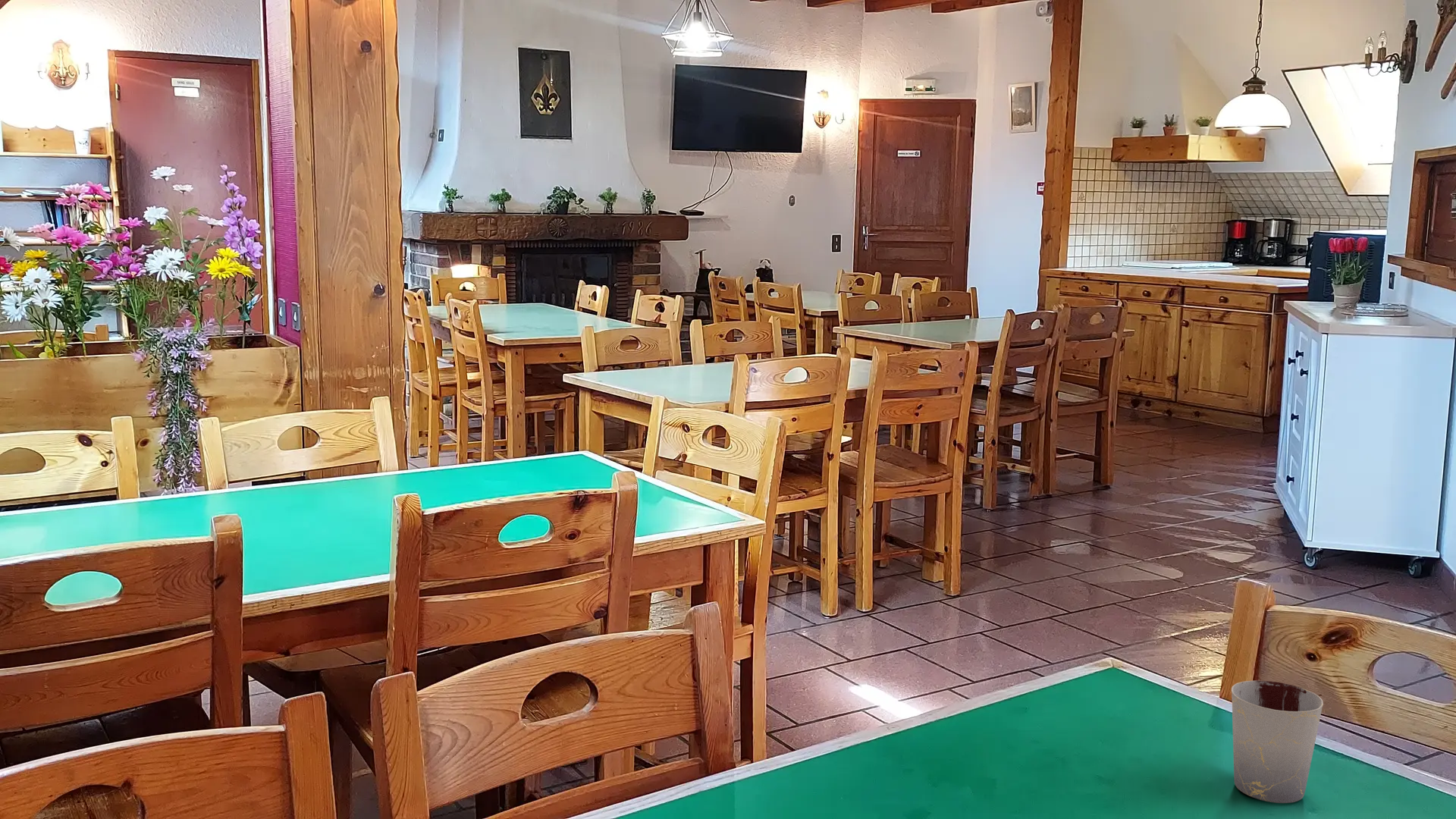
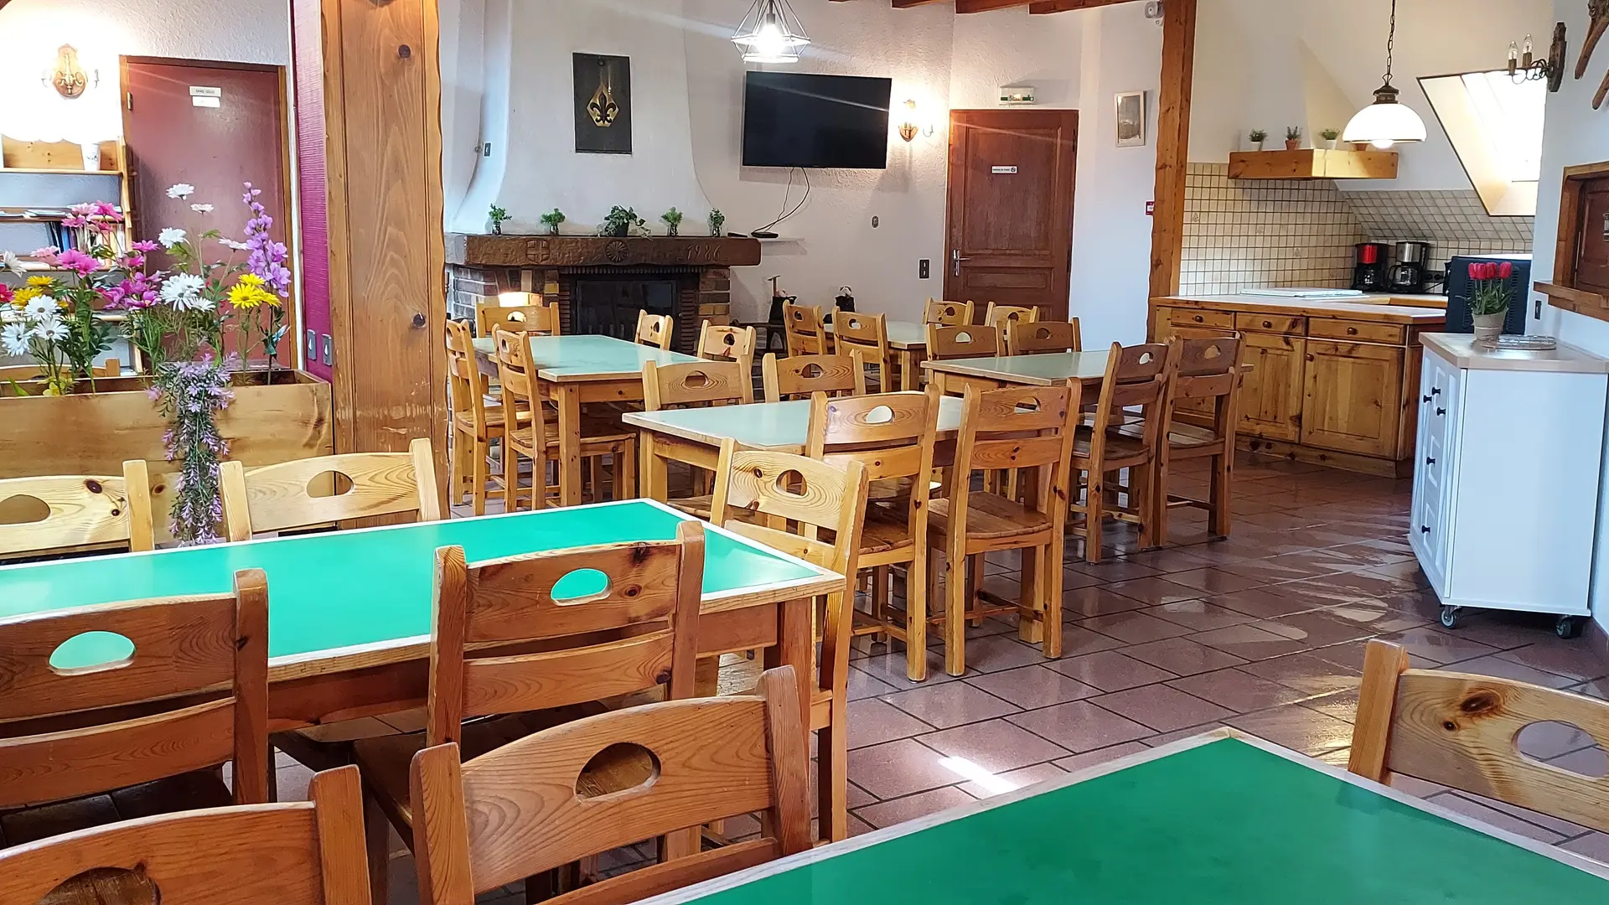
- cup [1231,680,1324,804]
